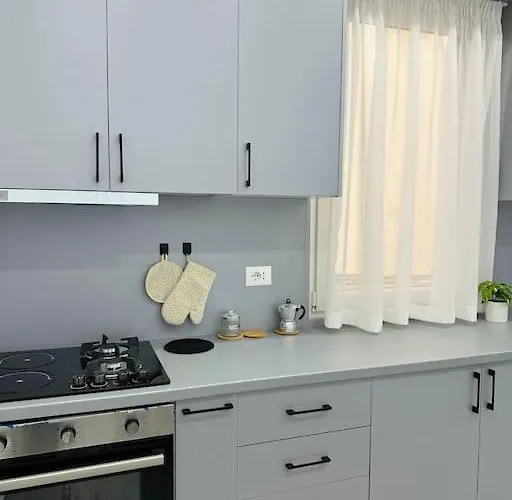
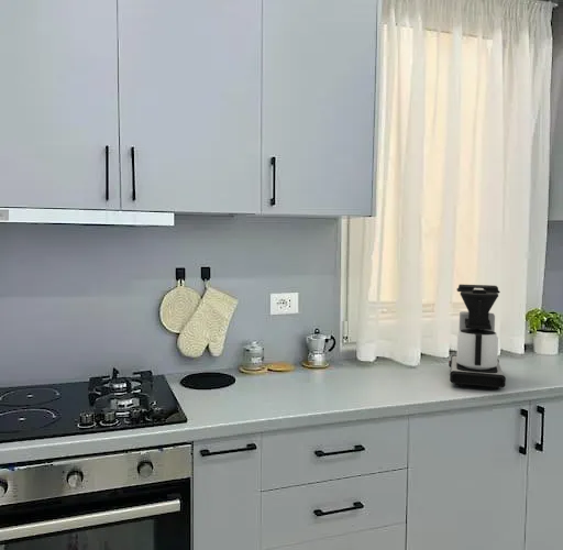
+ coffee maker [448,284,507,391]
